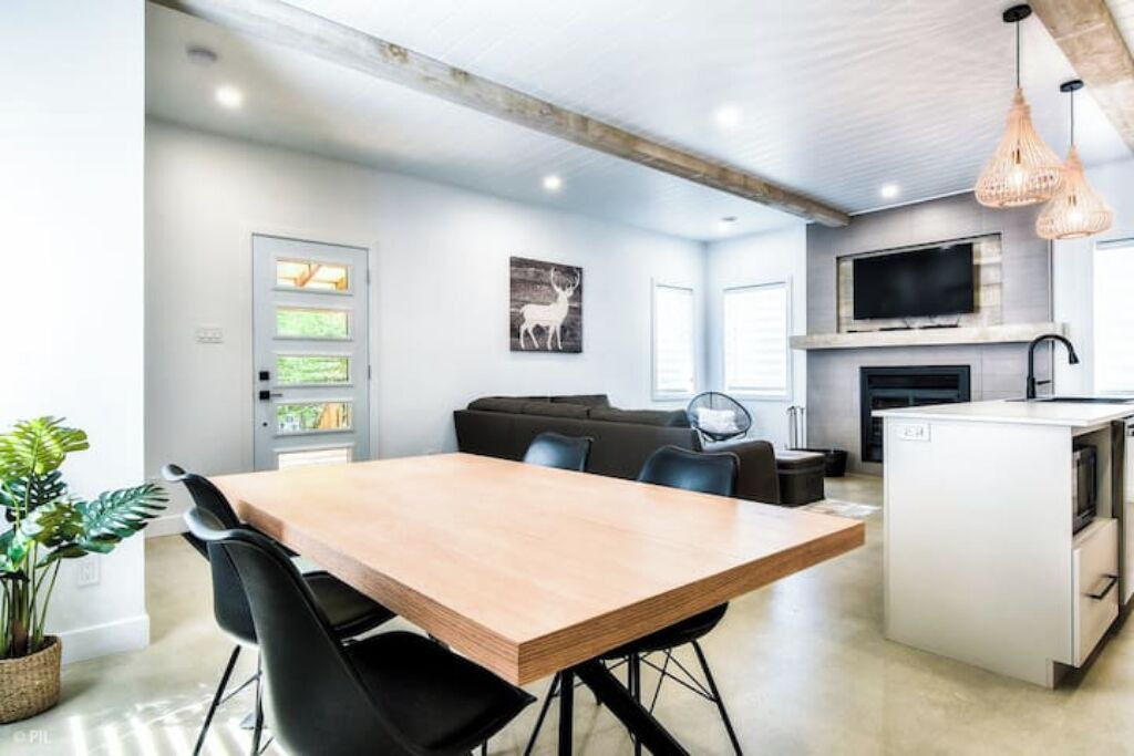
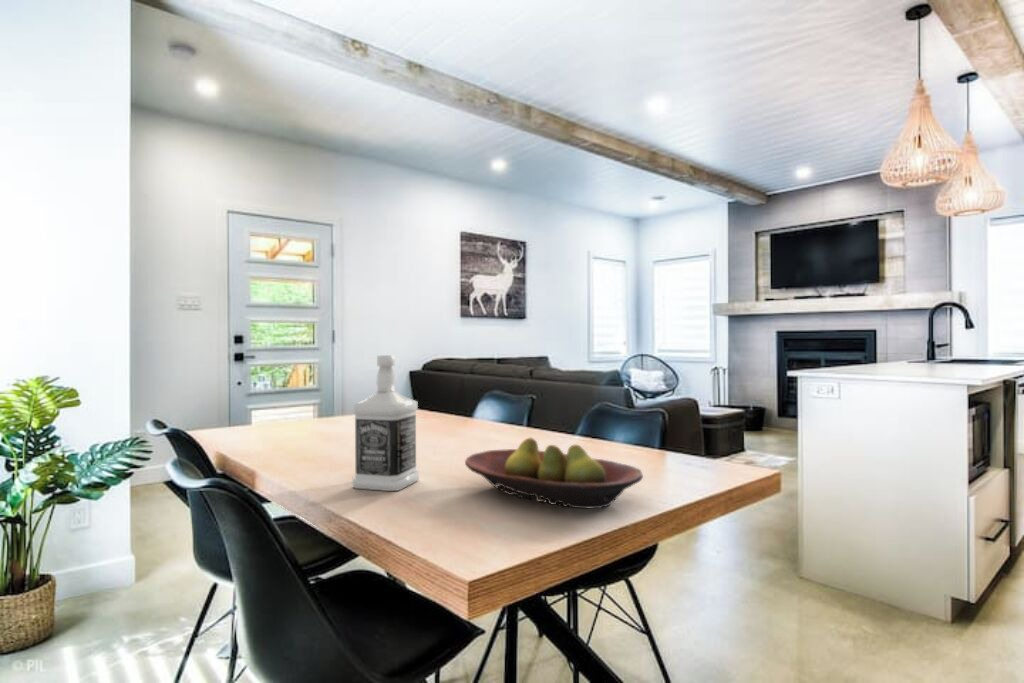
+ bottle [351,354,420,492]
+ fruit bowl [464,437,644,509]
